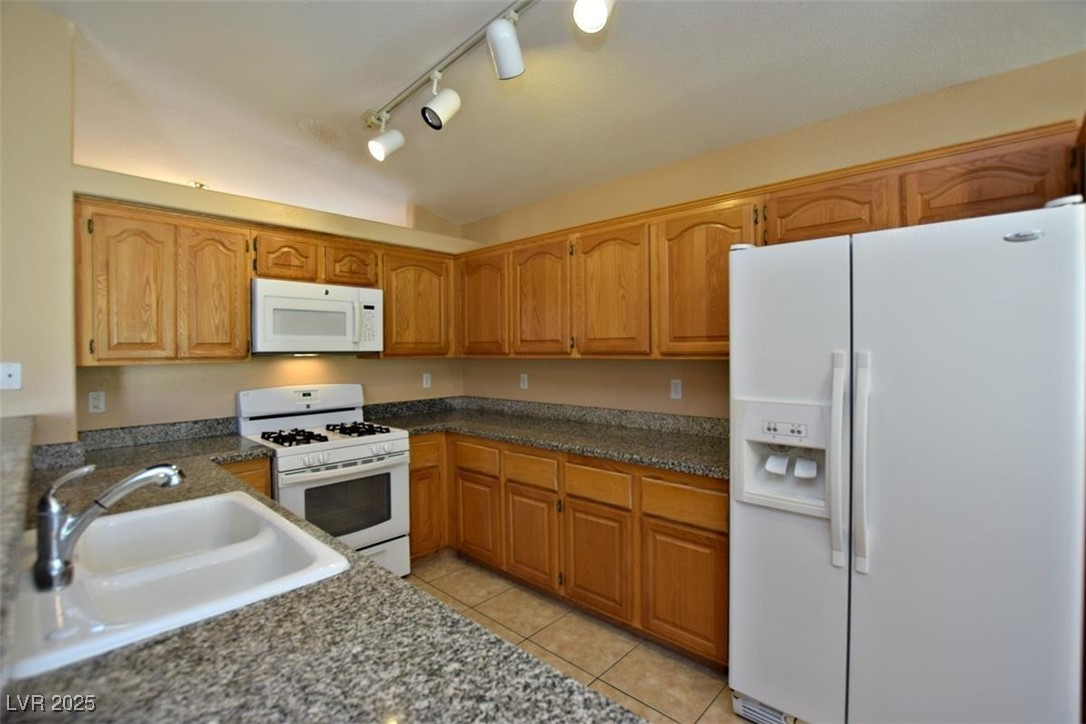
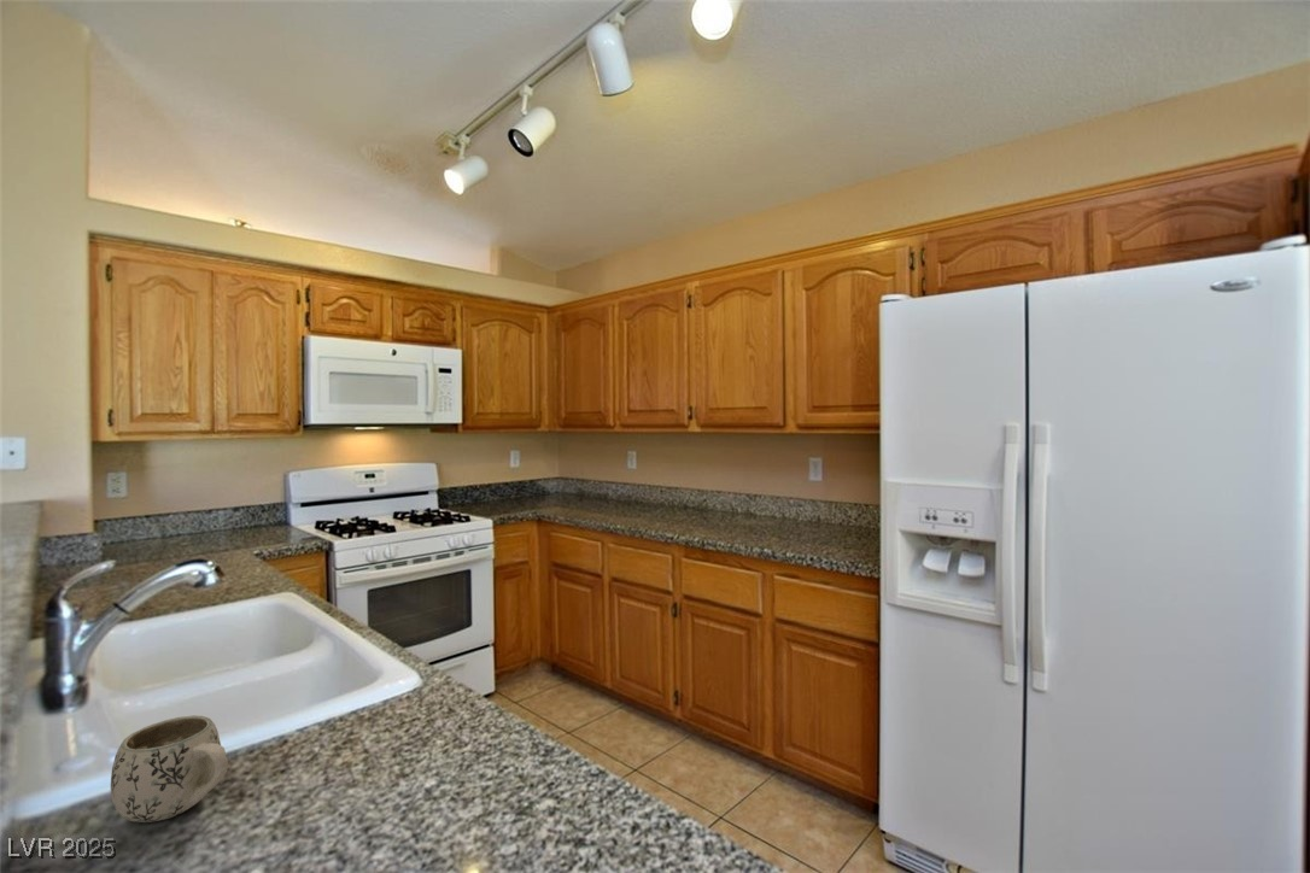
+ mug [110,714,229,824]
